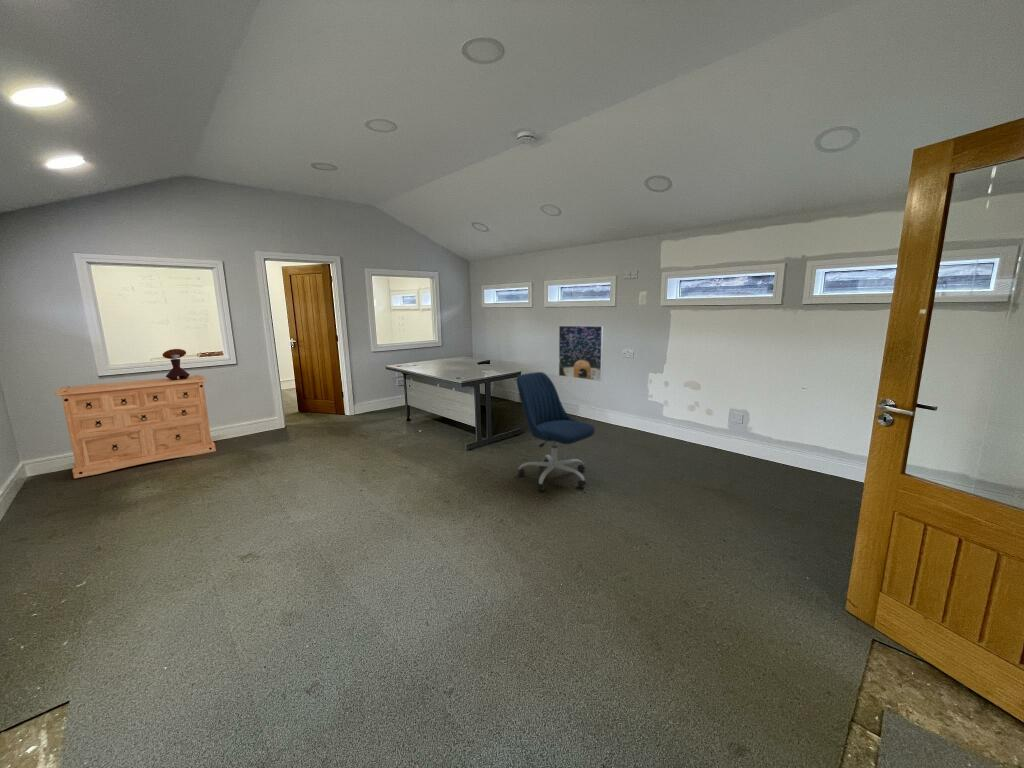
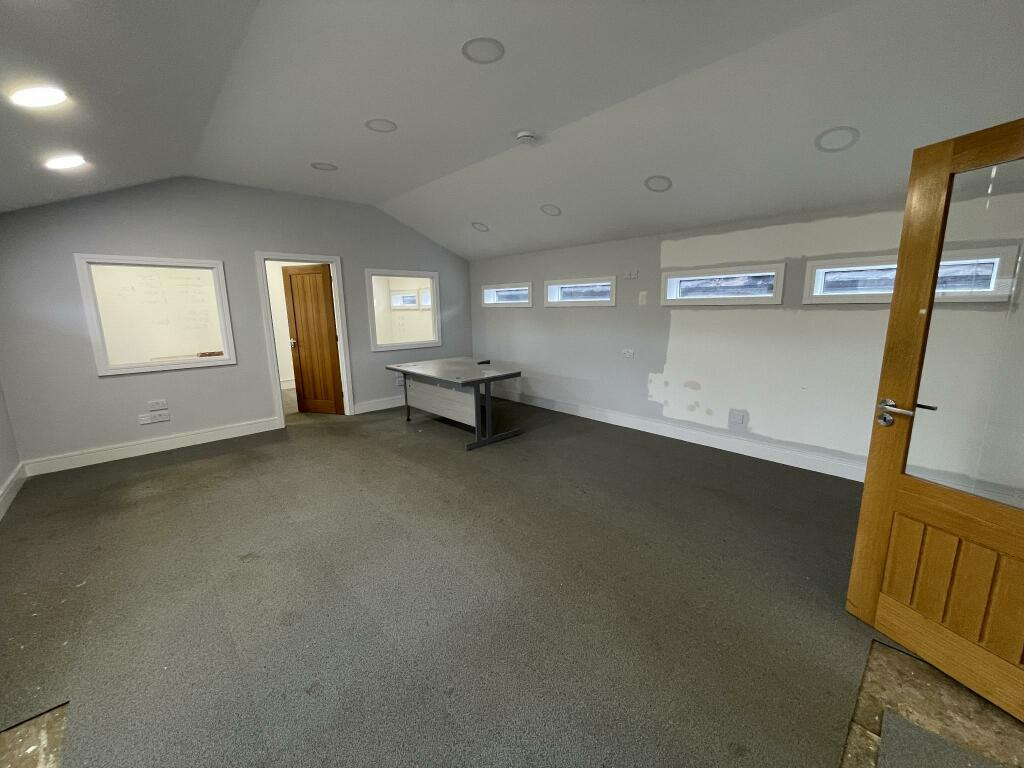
- dresser [54,374,217,479]
- office chair [515,371,596,491]
- mushroom [162,348,191,380]
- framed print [558,325,604,382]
